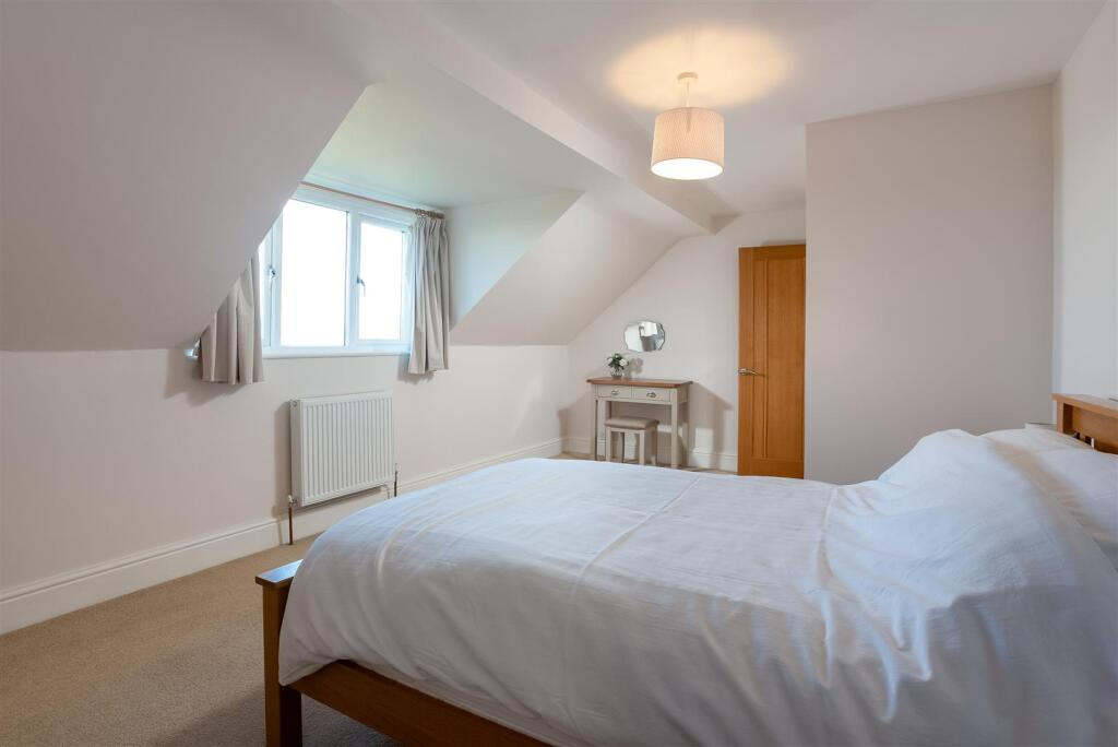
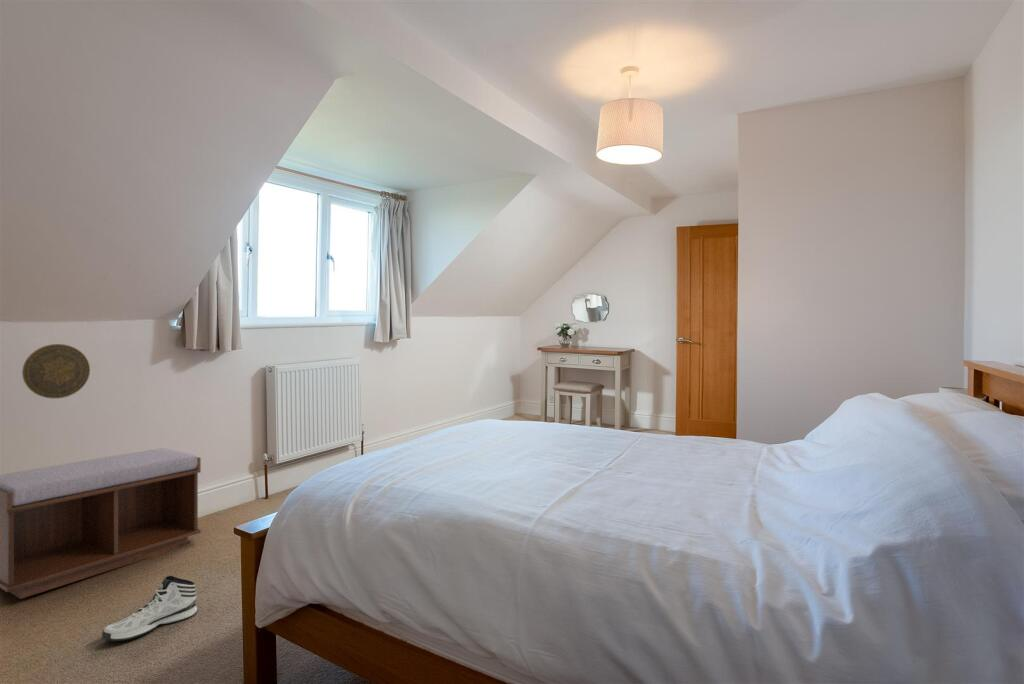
+ decorative plate [21,343,91,400]
+ sneaker [101,575,198,642]
+ bench [0,447,202,600]
